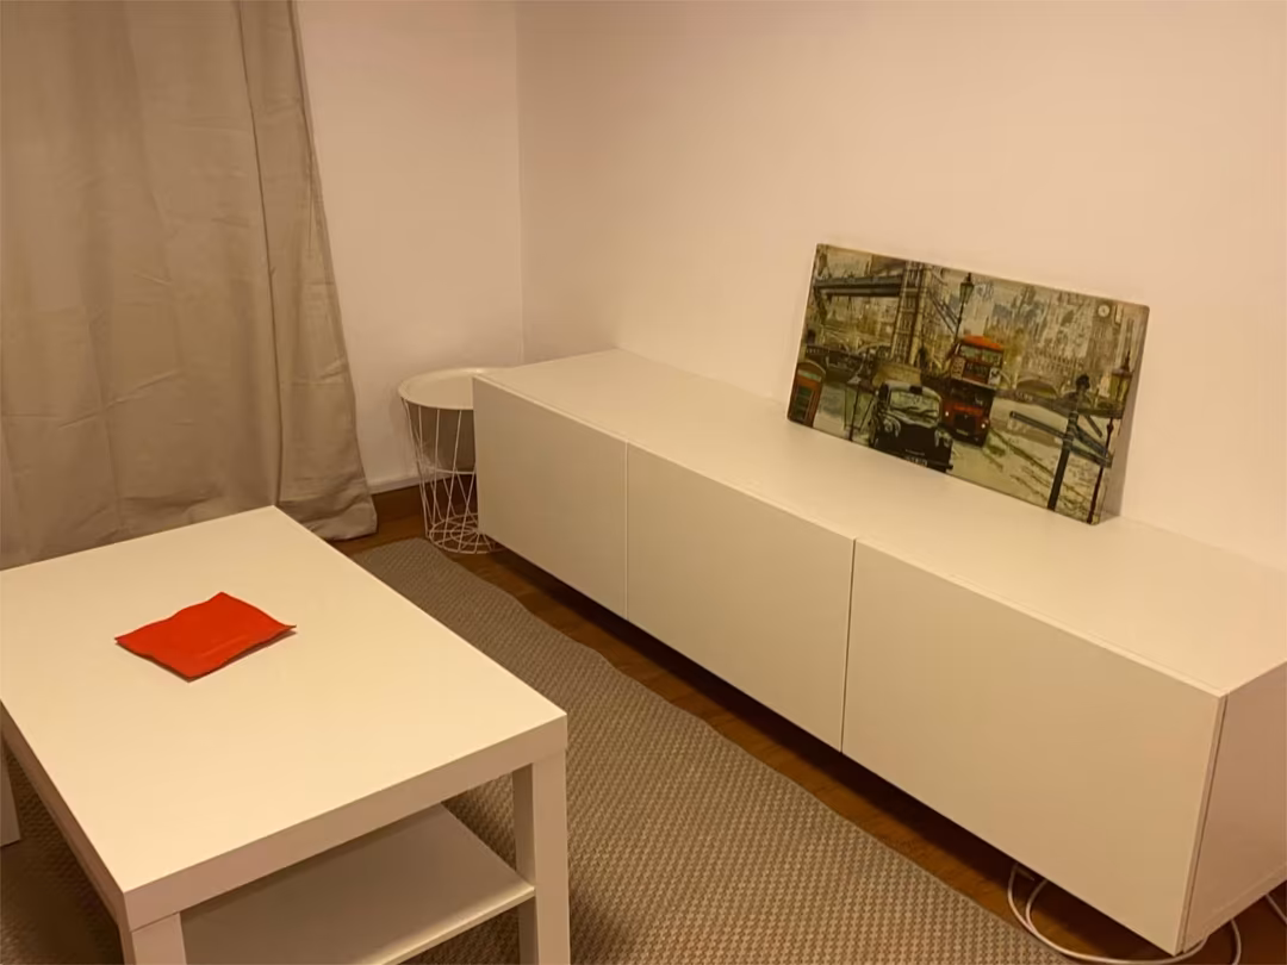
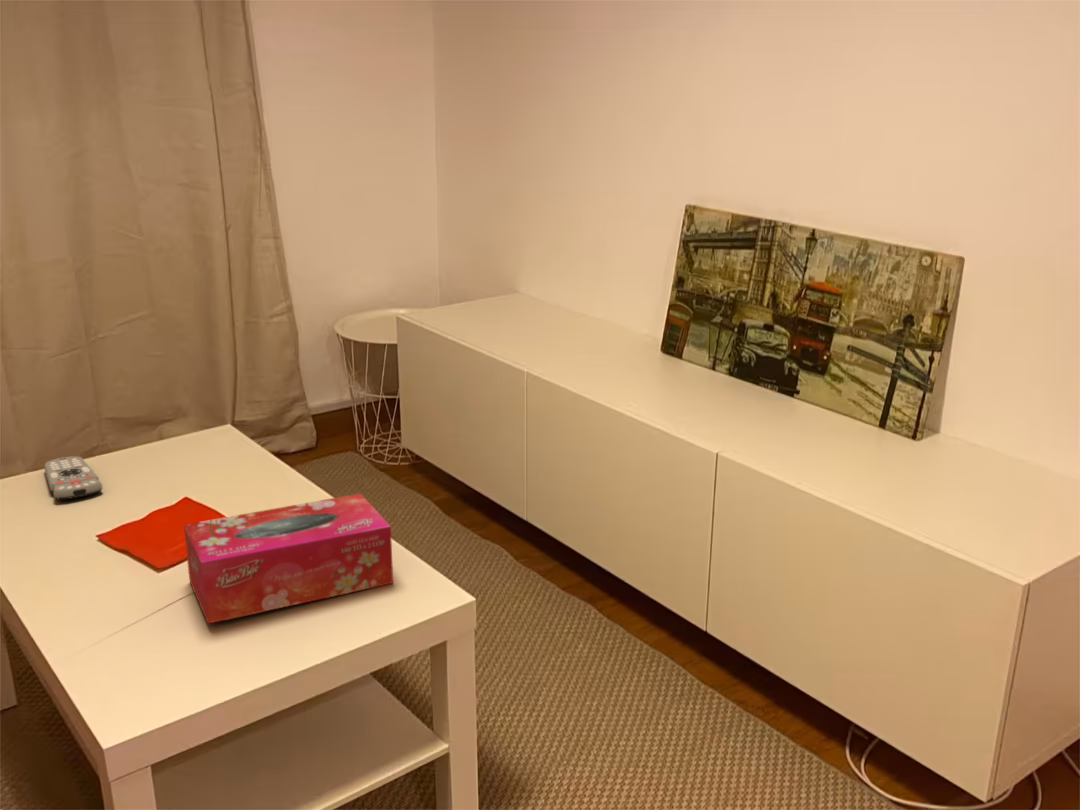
+ tissue box [183,492,394,625]
+ remote control [43,456,104,501]
